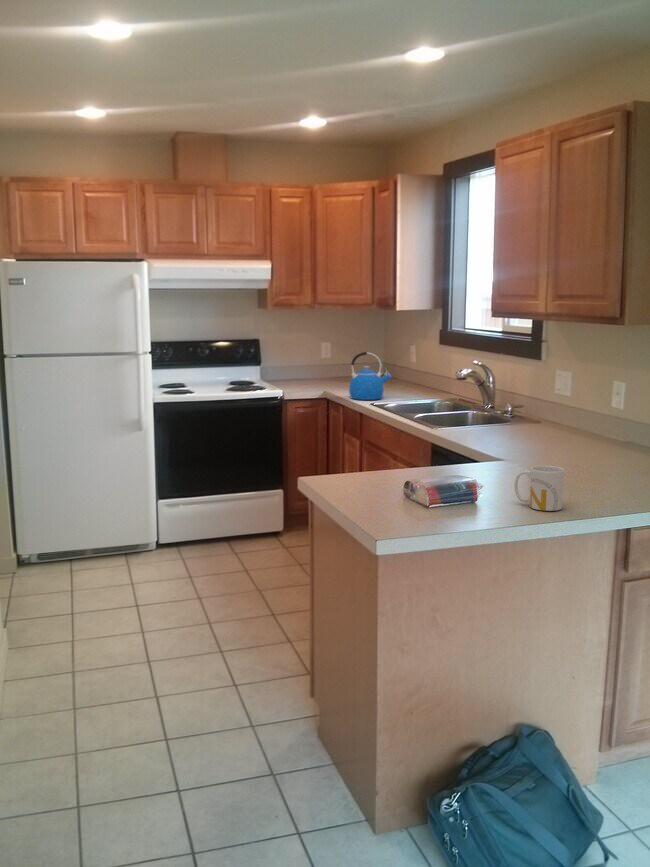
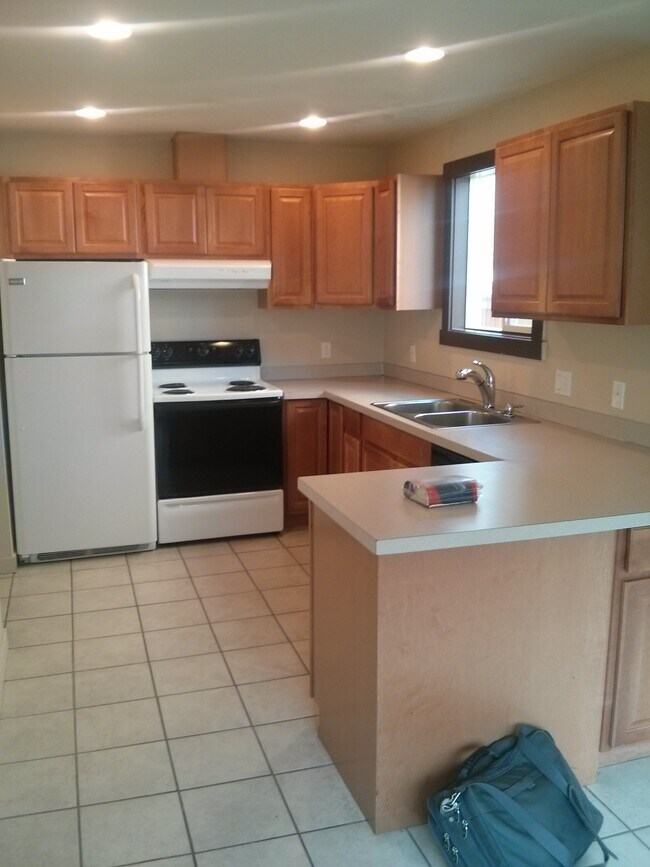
- mug [513,465,565,512]
- kettle [348,351,393,401]
